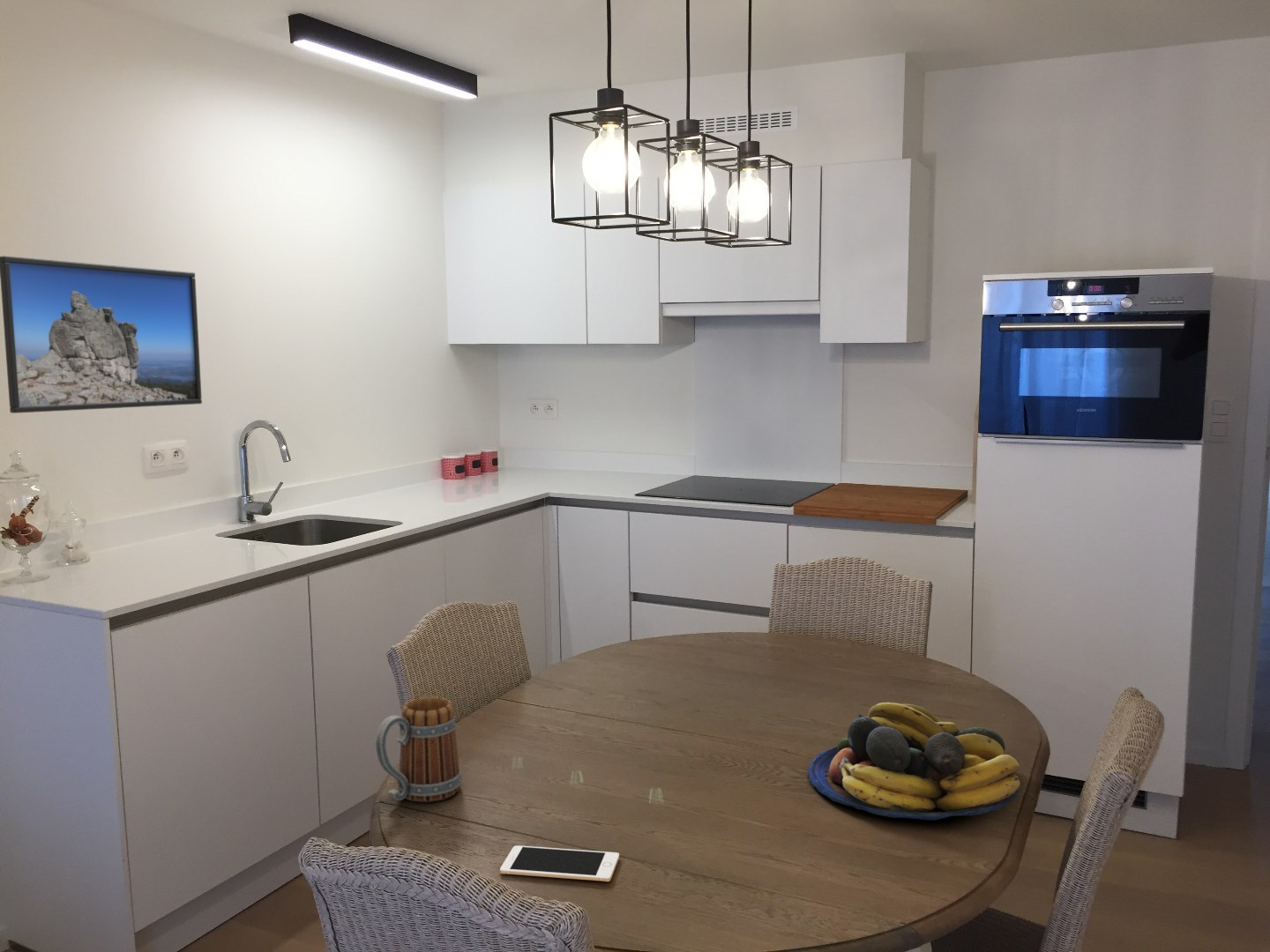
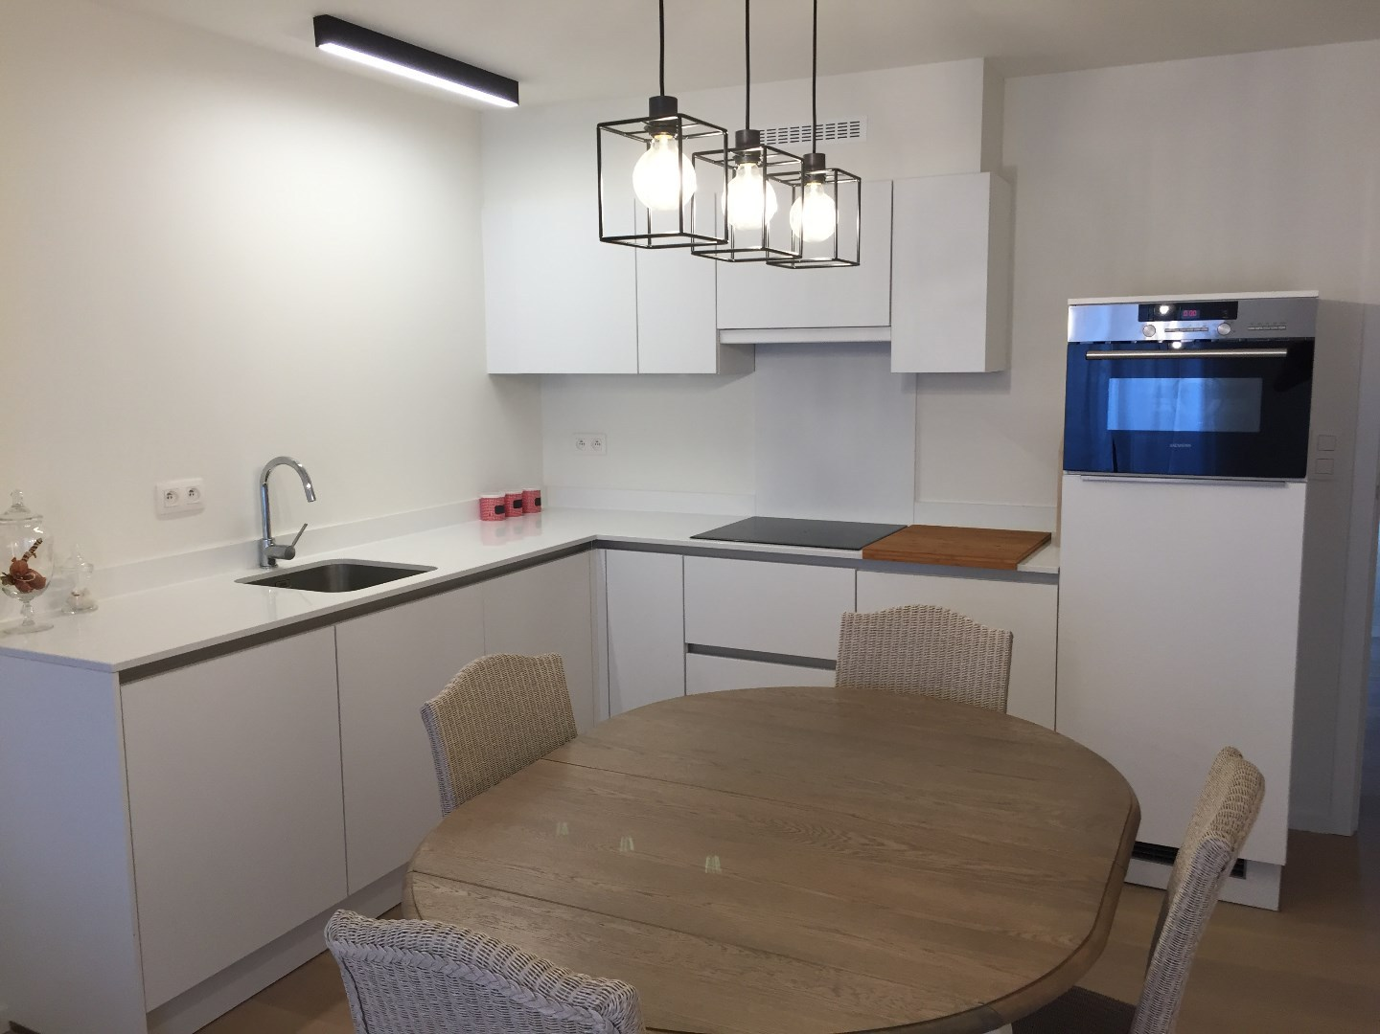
- mug [375,696,462,803]
- fruit bowl [807,702,1020,821]
- cell phone [499,844,620,882]
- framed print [0,256,203,414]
